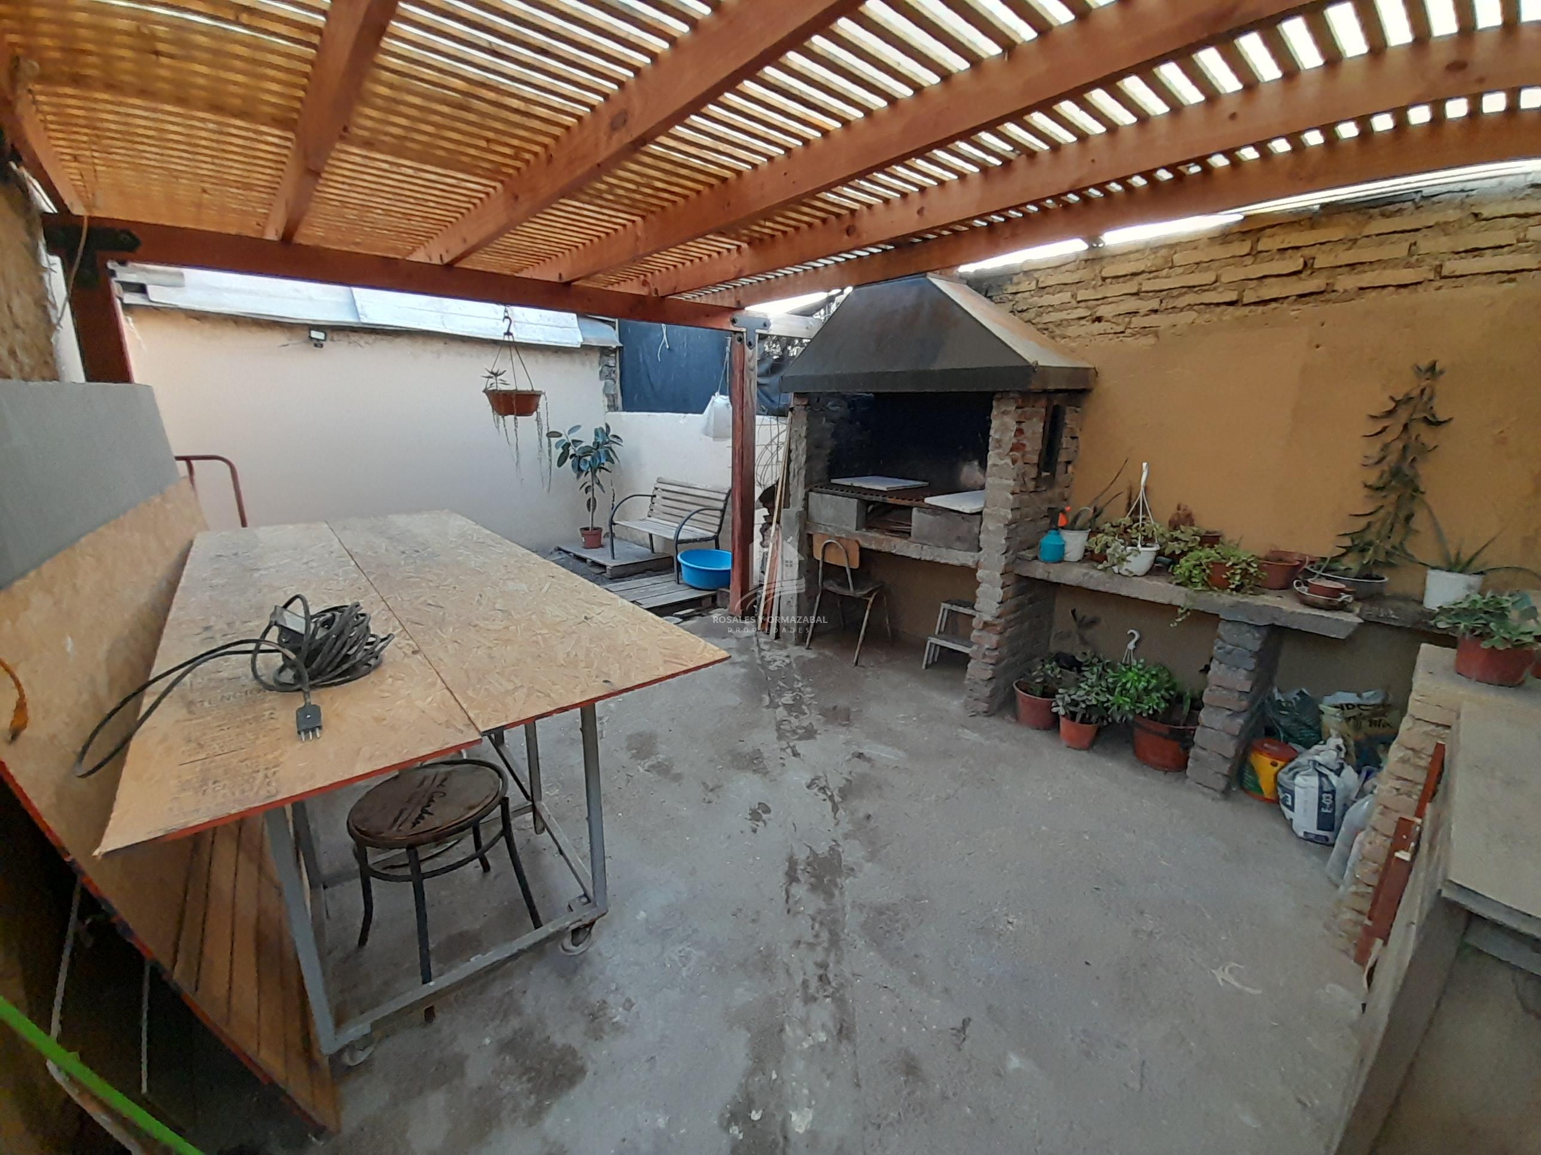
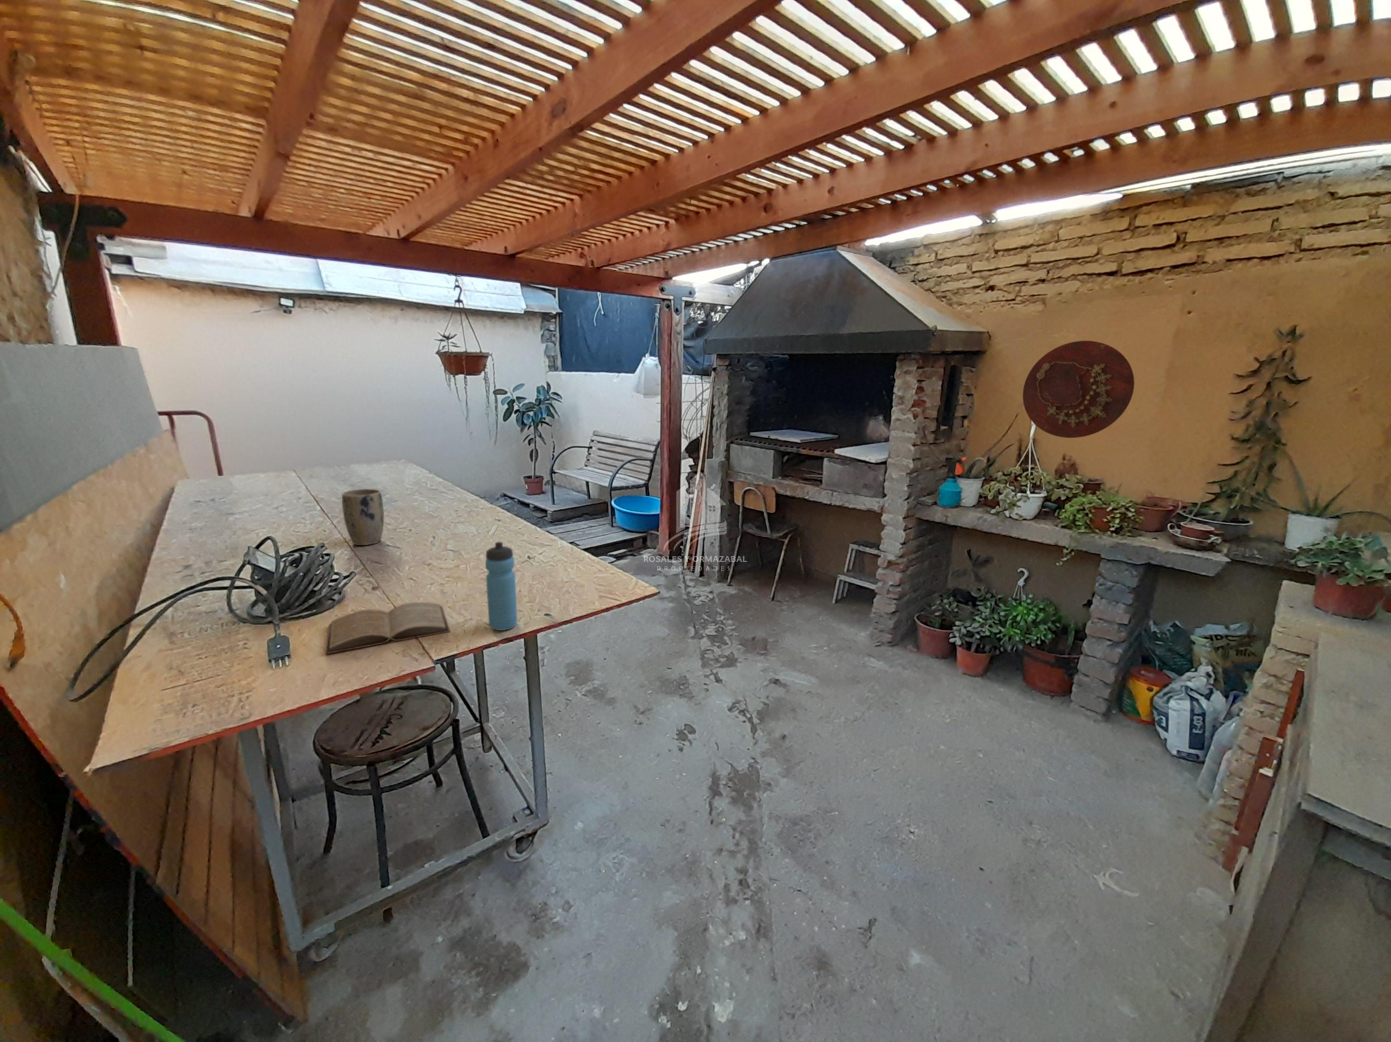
+ book [325,602,450,655]
+ plant pot [342,488,384,546]
+ decorative platter [1022,340,1135,439]
+ water bottle [485,542,518,632]
